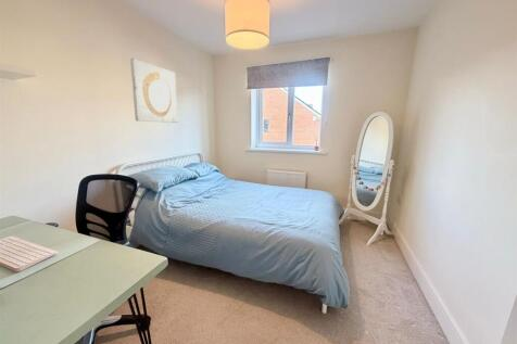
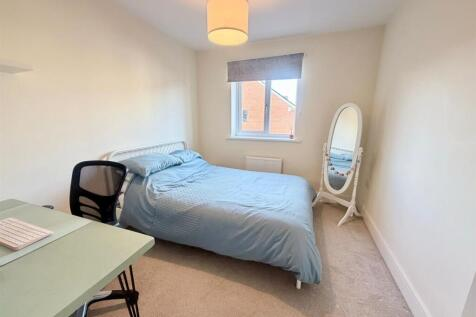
- wall art [129,58,178,124]
